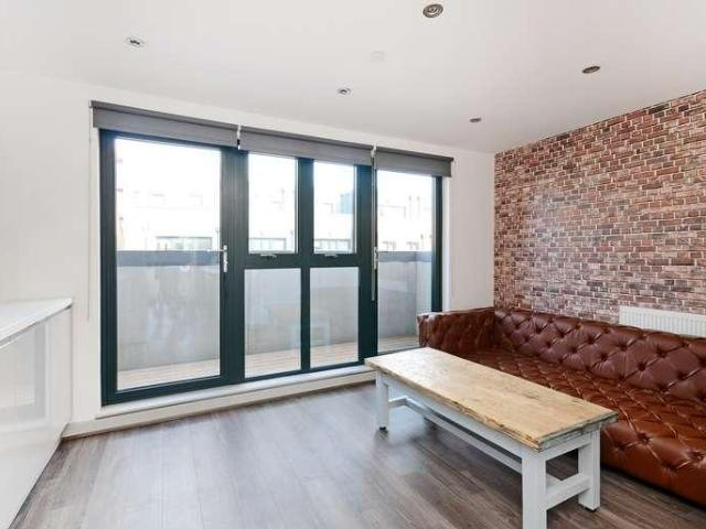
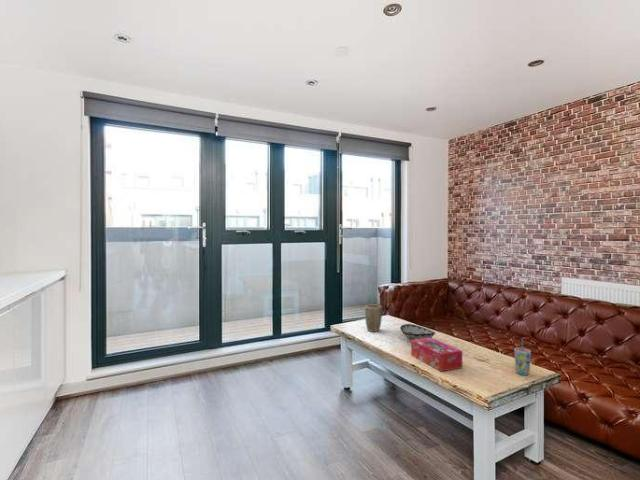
+ plant pot [364,304,383,333]
+ tissue box [410,338,463,372]
+ cup [513,337,532,376]
+ decorative bowl [399,323,436,341]
